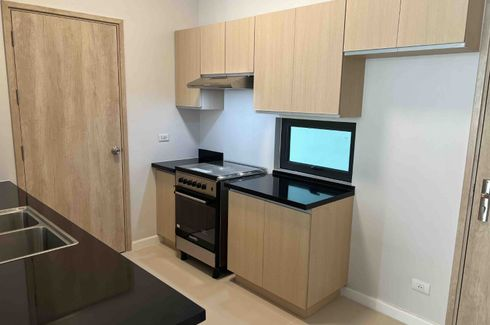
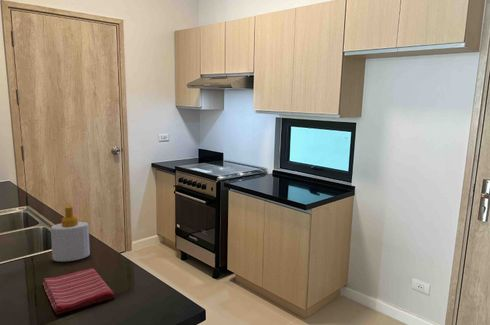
+ soap bottle [50,204,91,262]
+ dish towel [42,267,116,315]
